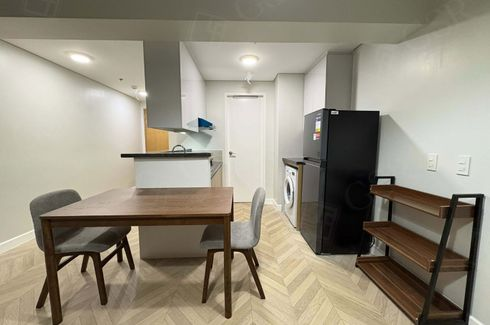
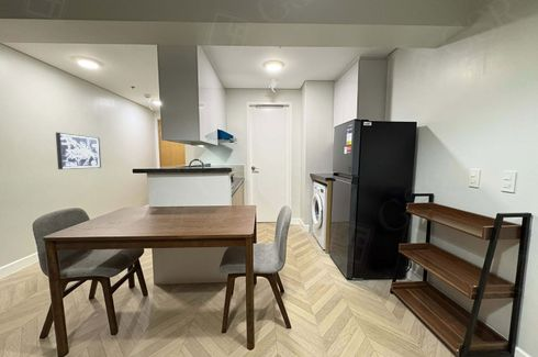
+ wall art [55,132,102,170]
